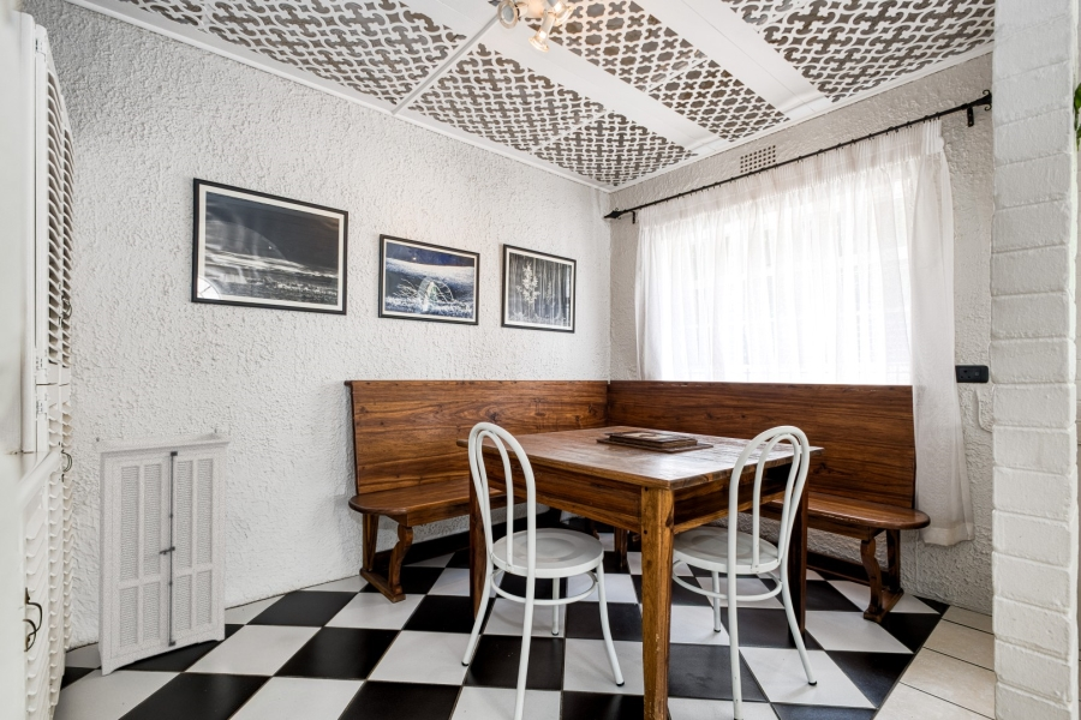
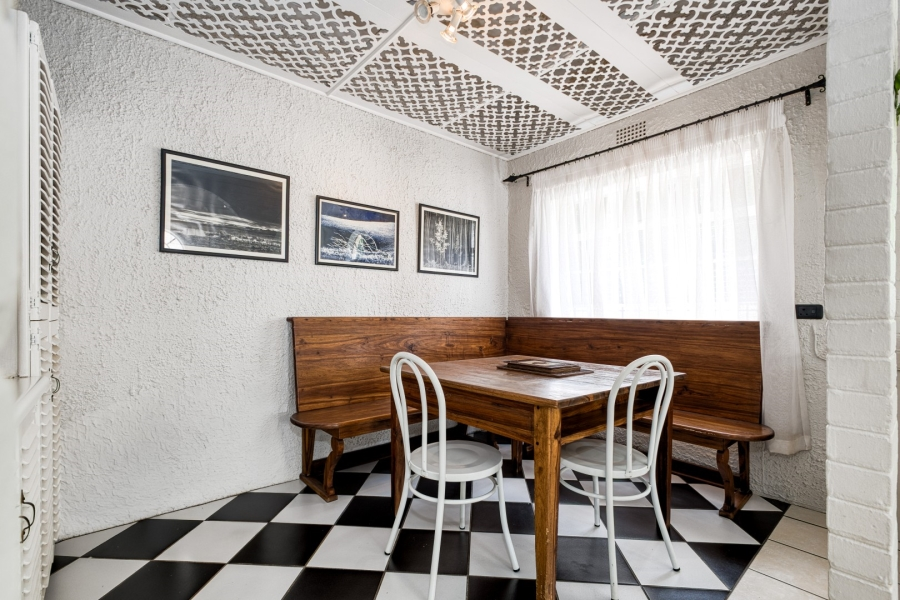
- storage cabinet [91,430,235,677]
